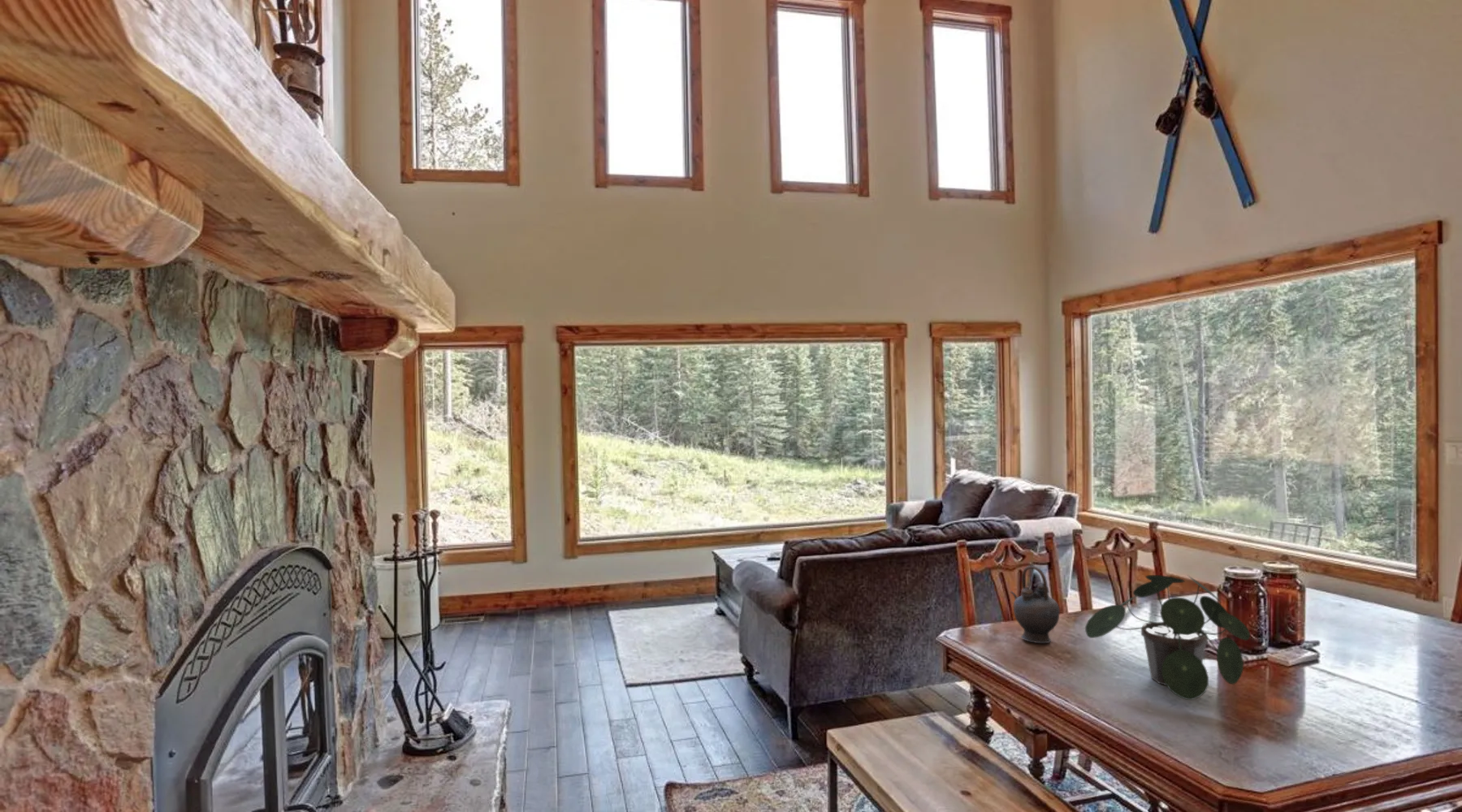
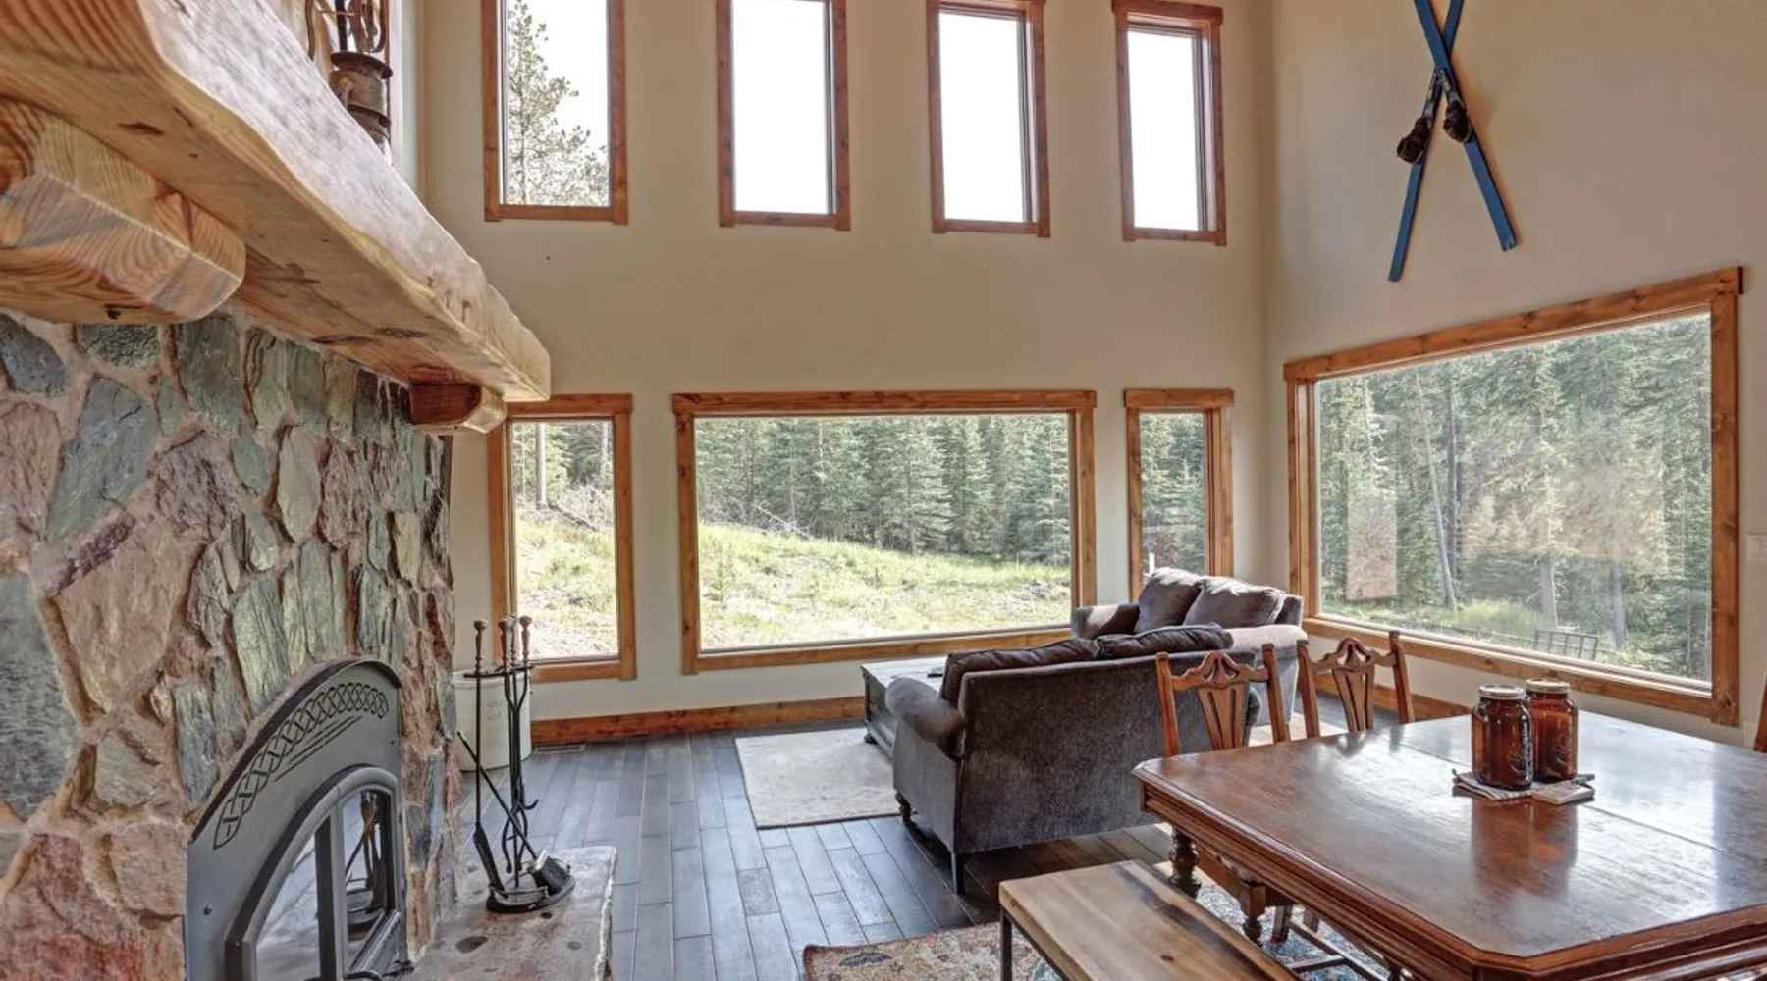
- potted plant [1084,574,1251,701]
- teapot [1010,565,1061,644]
